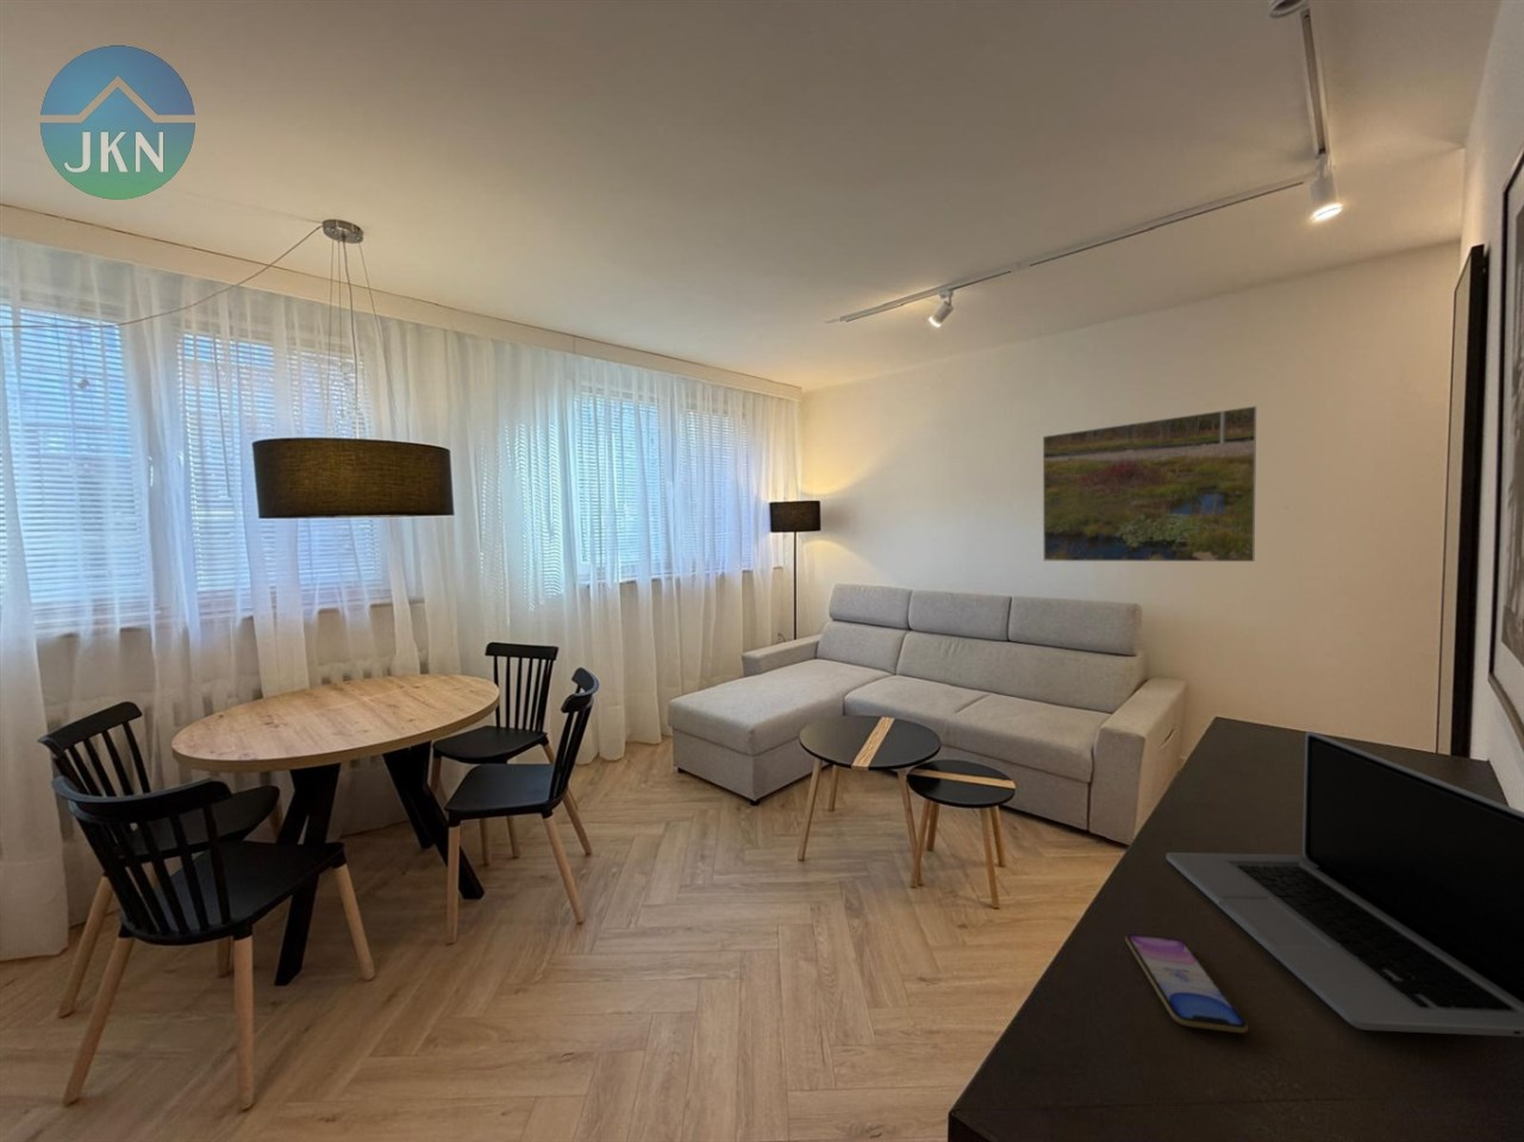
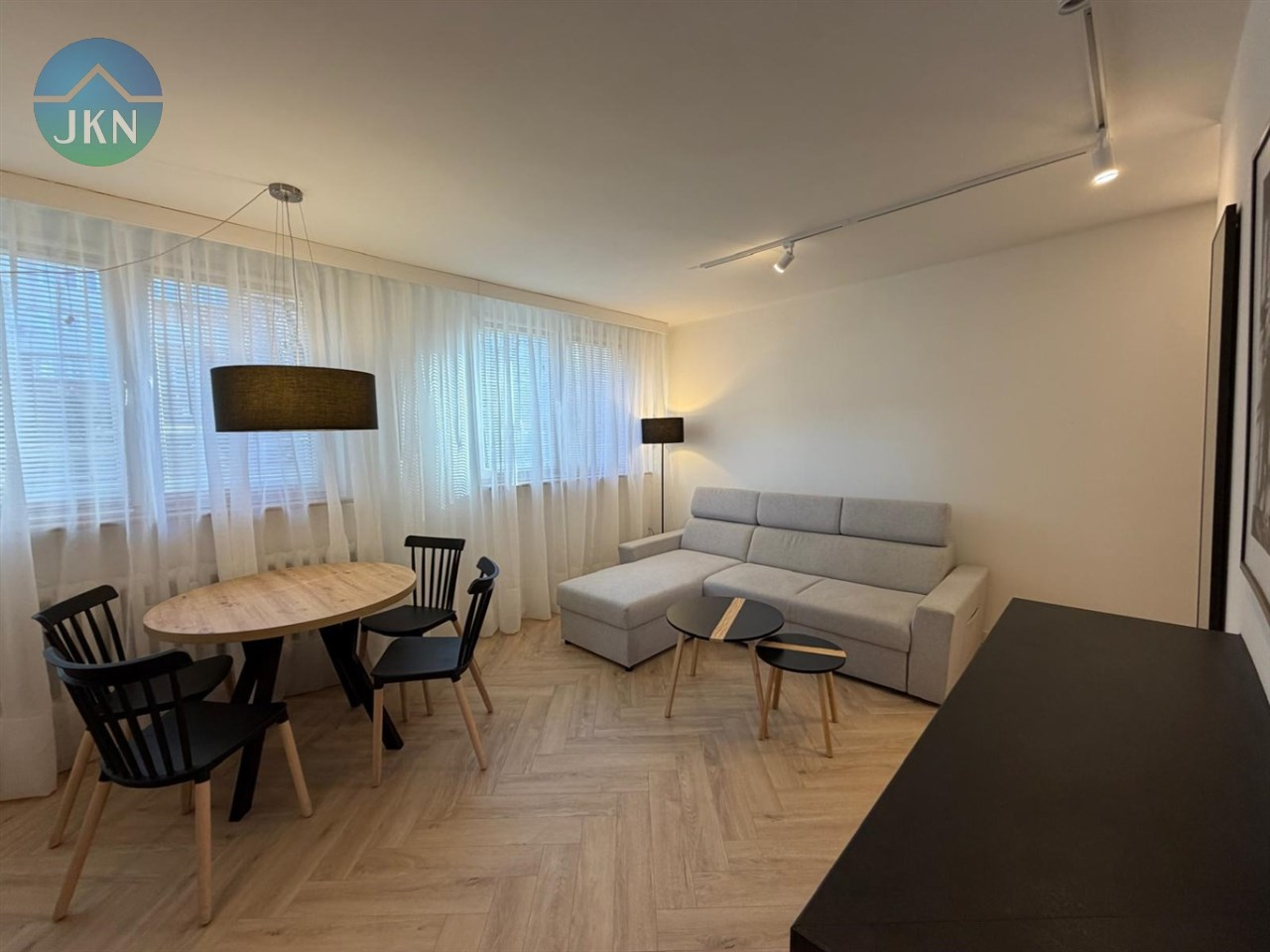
- smartphone [1124,932,1249,1034]
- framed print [1042,404,1258,563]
- laptop [1165,731,1524,1038]
